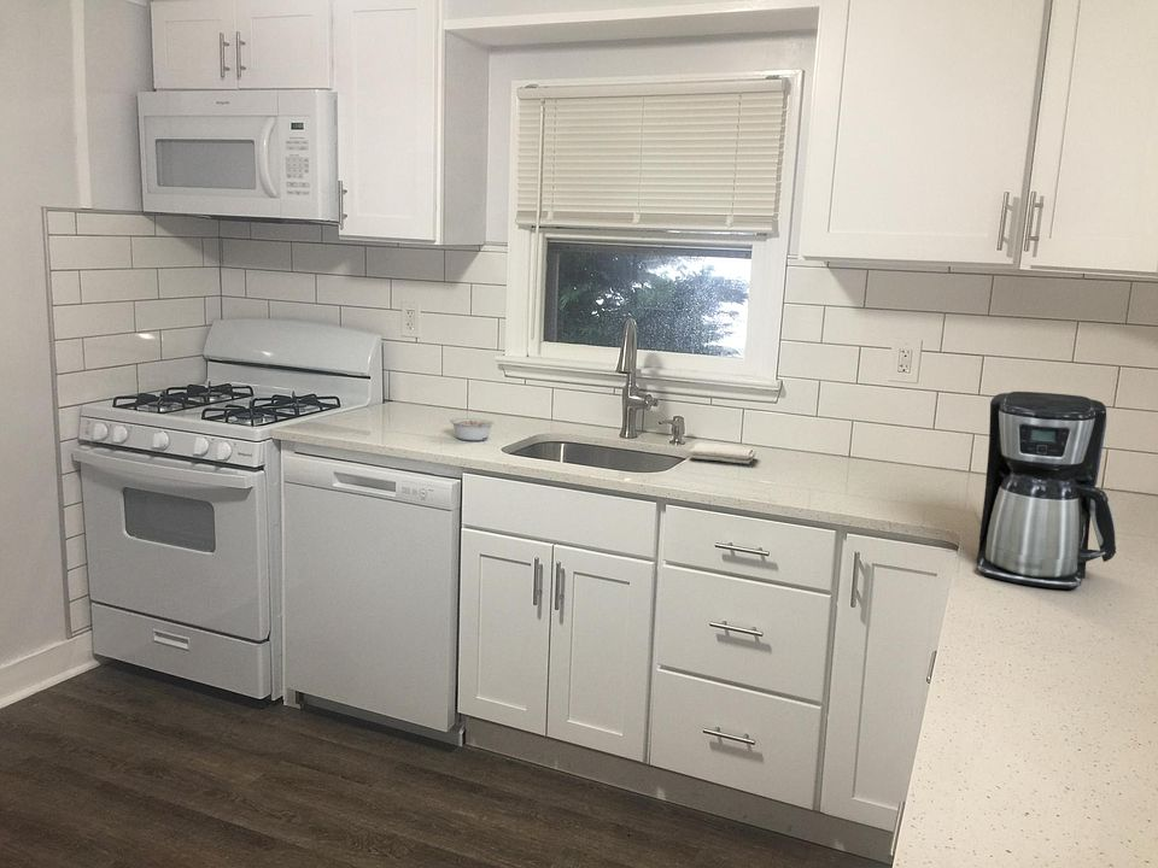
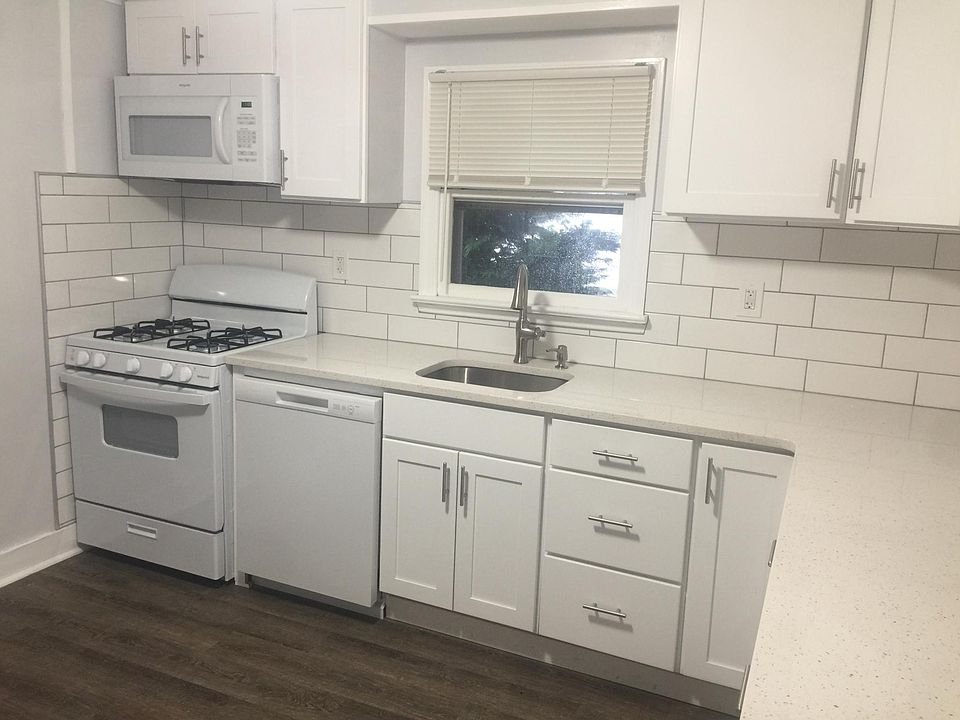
- coffee maker [975,391,1117,590]
- washcloth [688,442,756,465]
- legume [449,417,496,441]
